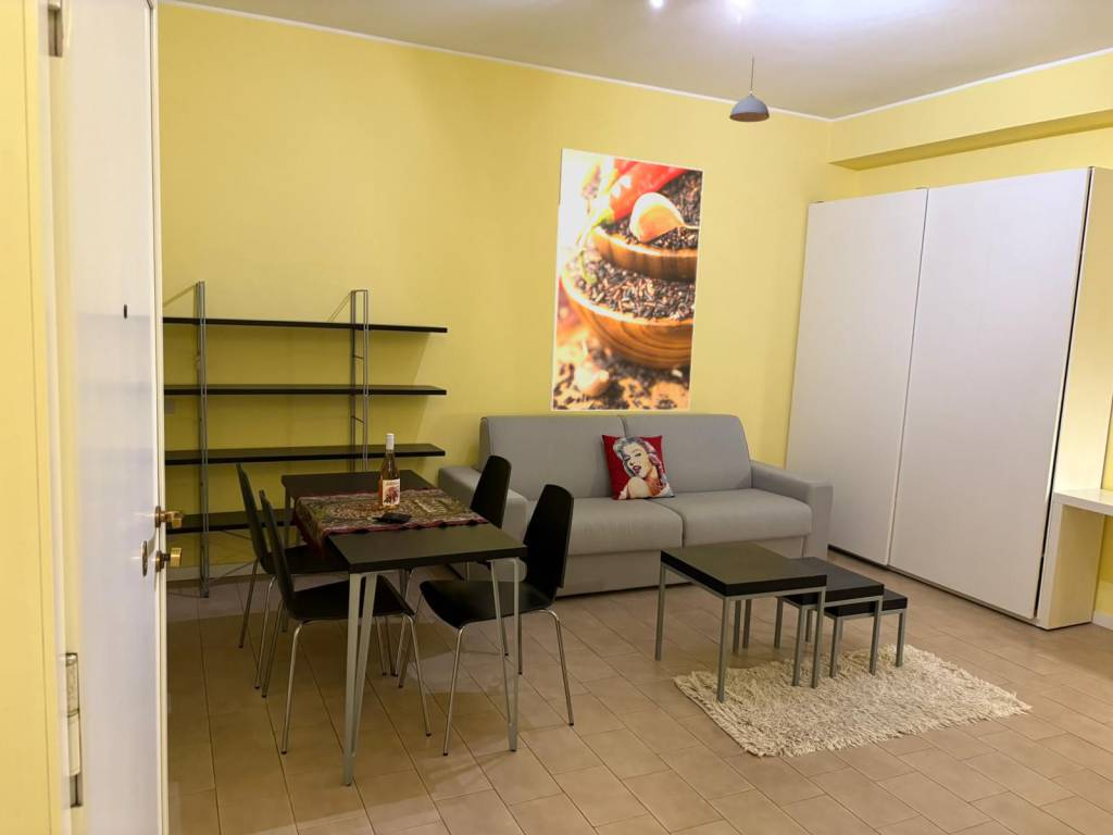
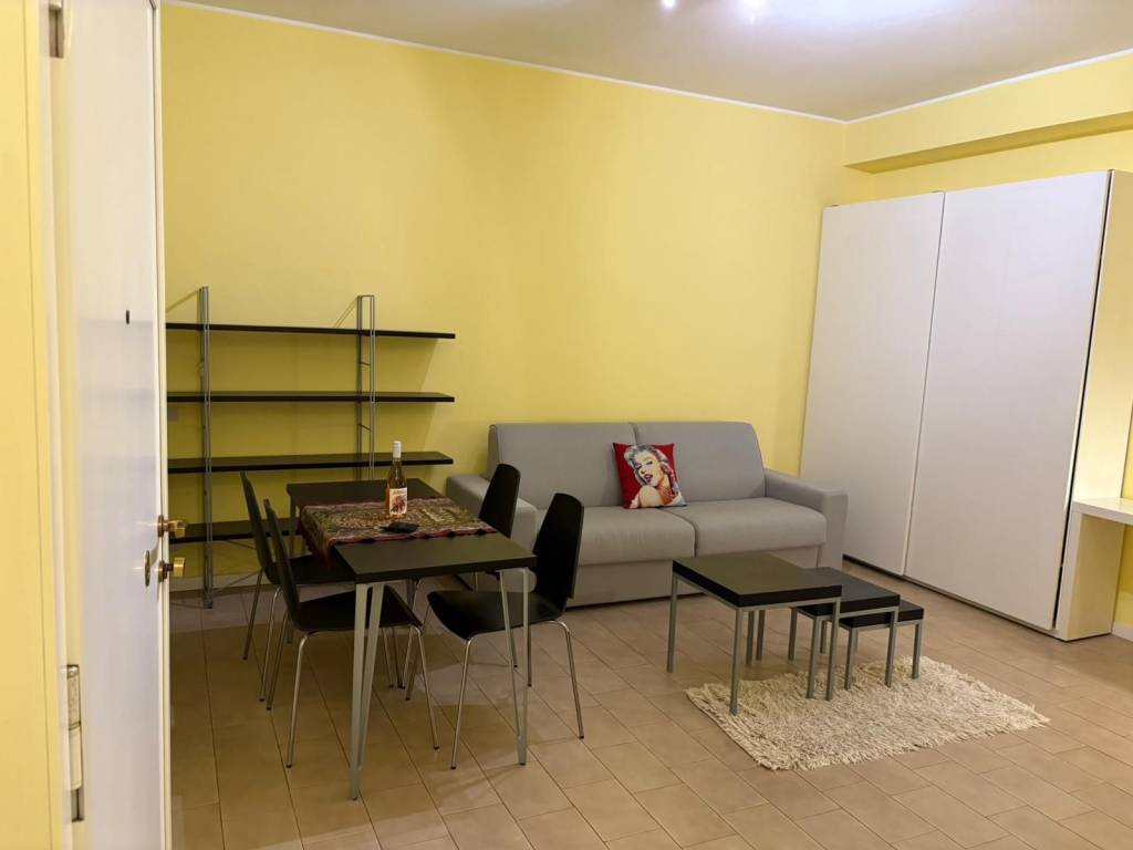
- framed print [549,148,705,412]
- pendant light [728,57,771,123]
